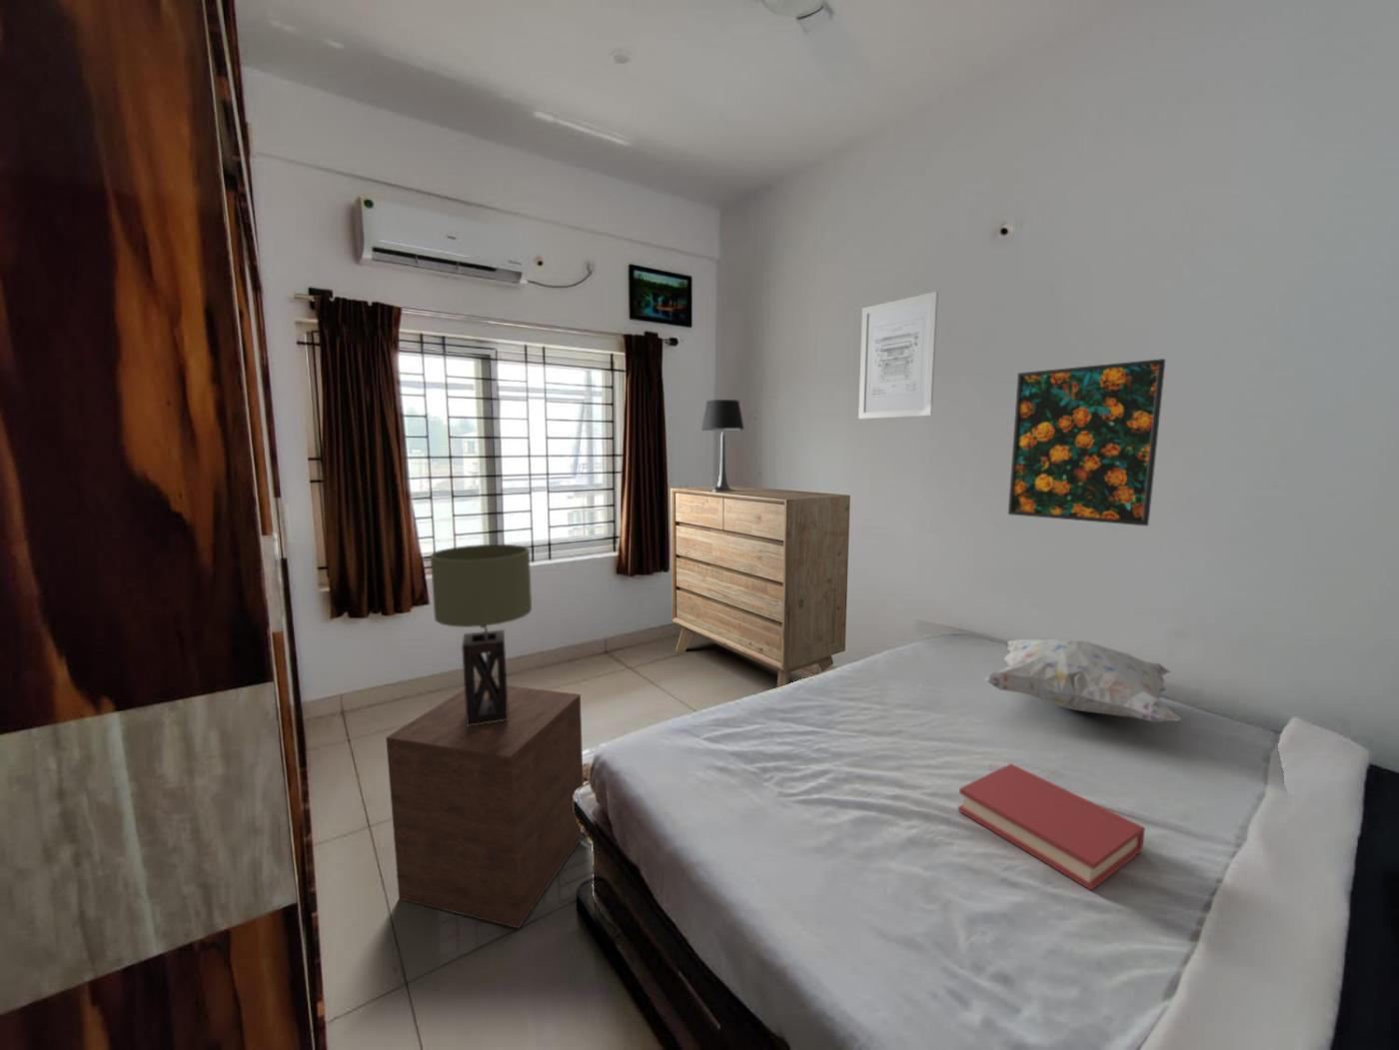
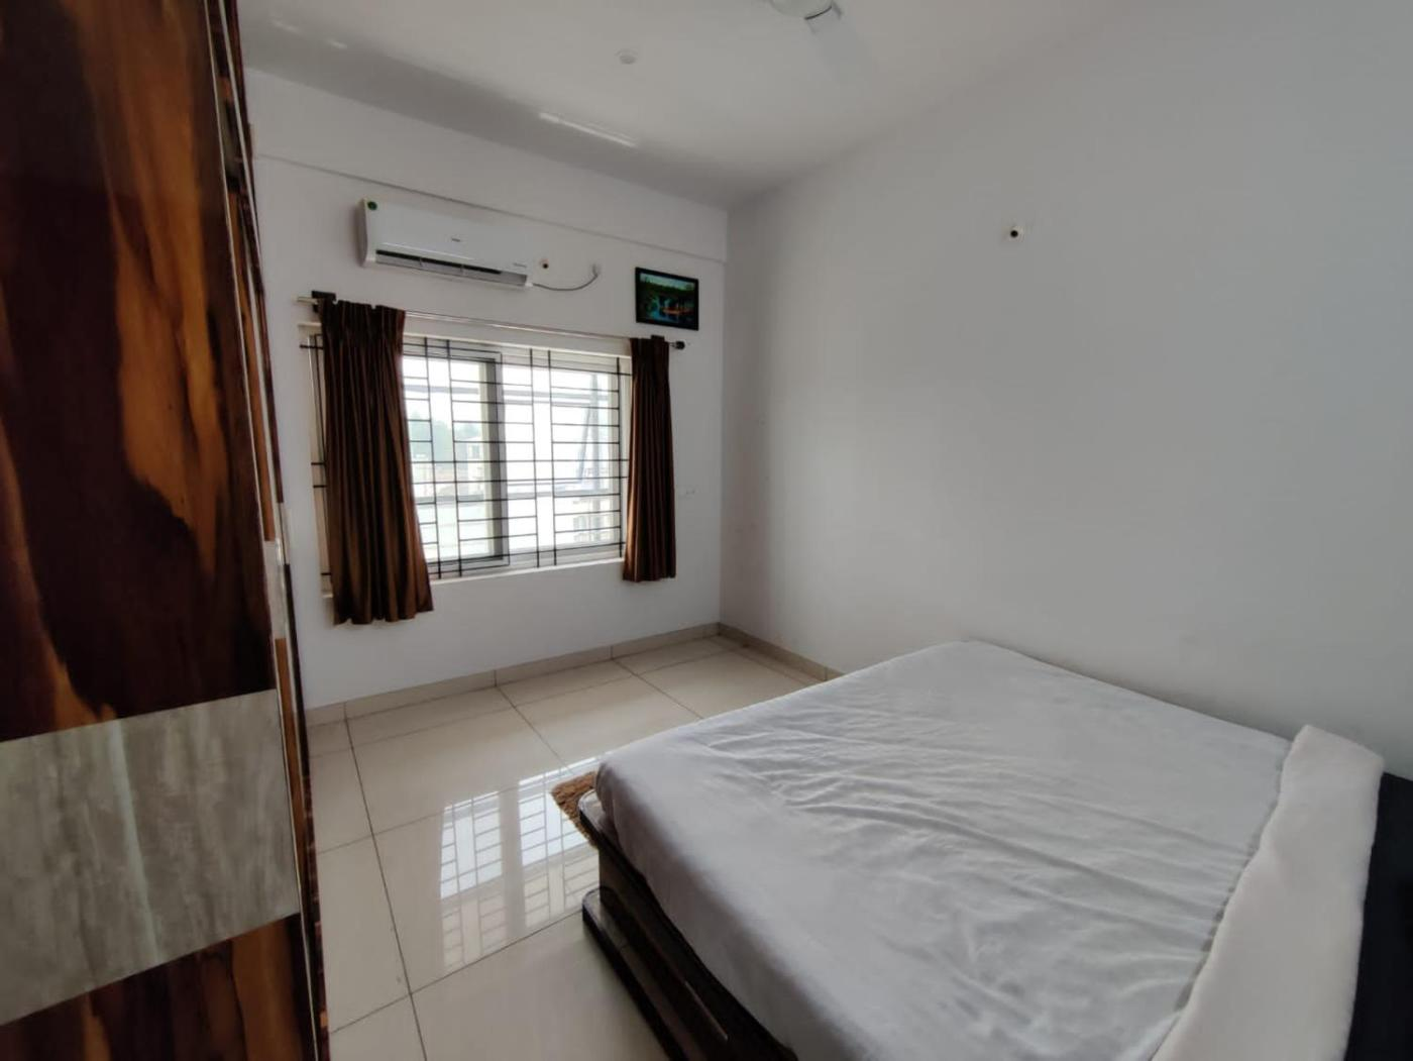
- table lamp [701,398,746,493]
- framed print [1007,357,1166,526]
- dresser [670,484,852,688]
- nightstand [385,681,585,929]
- hardback book [958,762,1146,891]
- table lamp [429,544,533,727]
- decorative pillow [983,638,1182,724]
- wall art [857,291,939,419]
